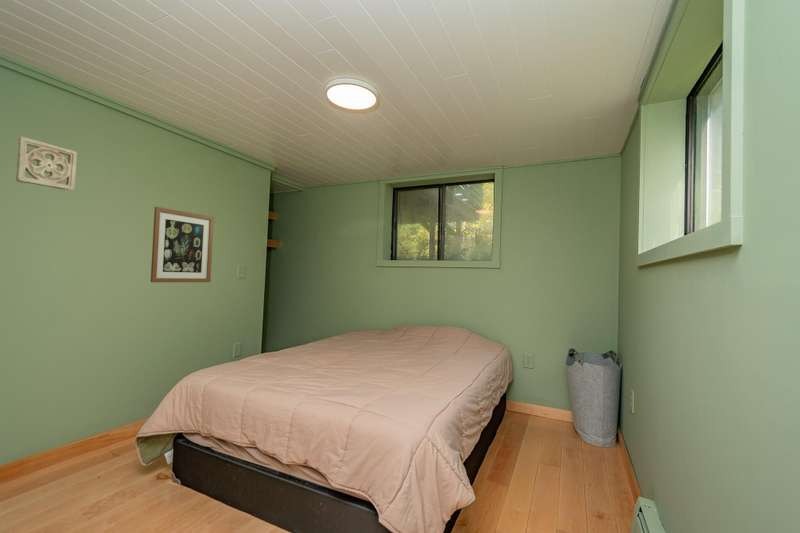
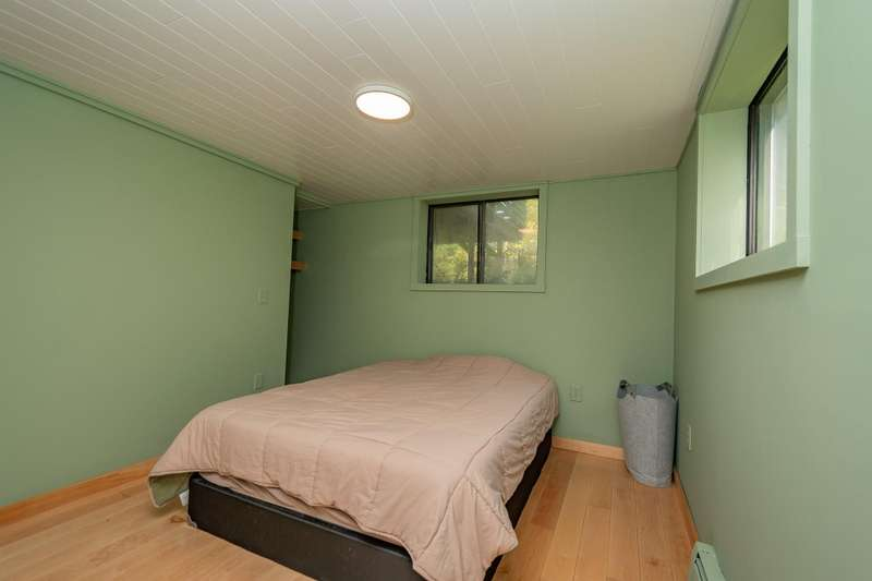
- wall ornament [15,136,78,192]
- wall art [150,206,215,283]
